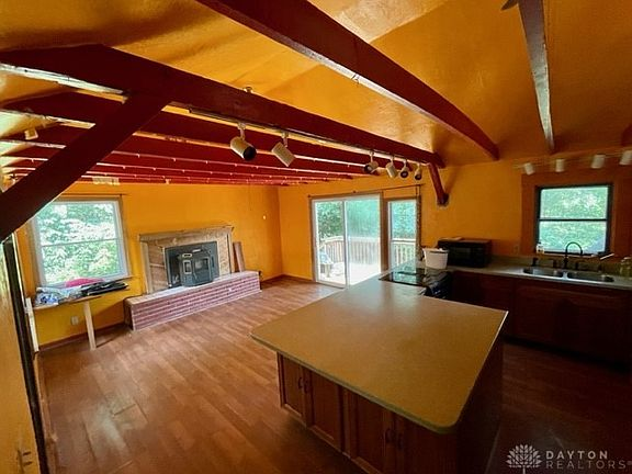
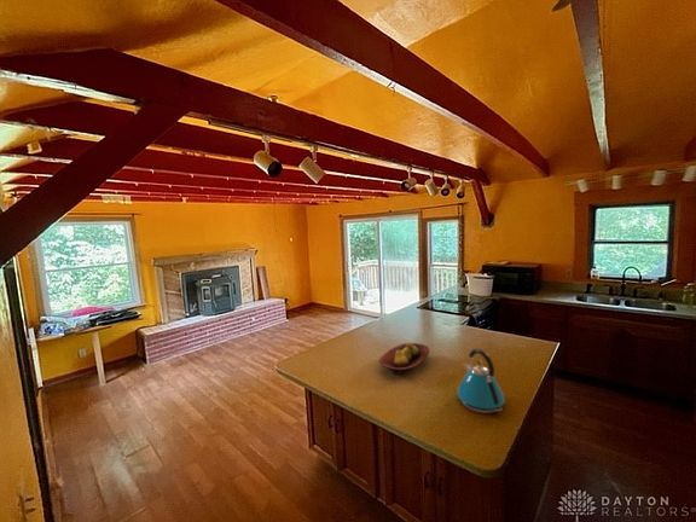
+ kettle [456,348,506,414]
+ fruit bowl [378,342,431,376]
